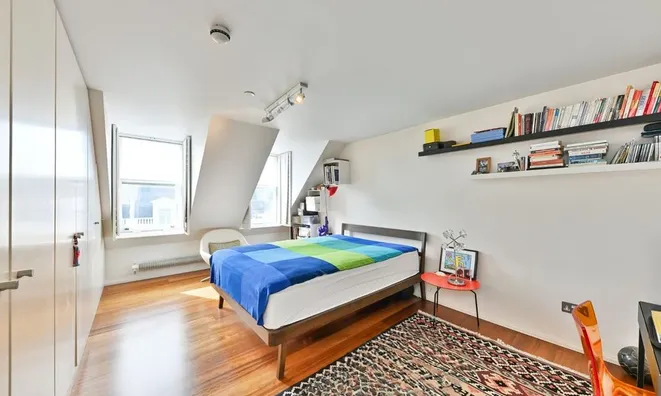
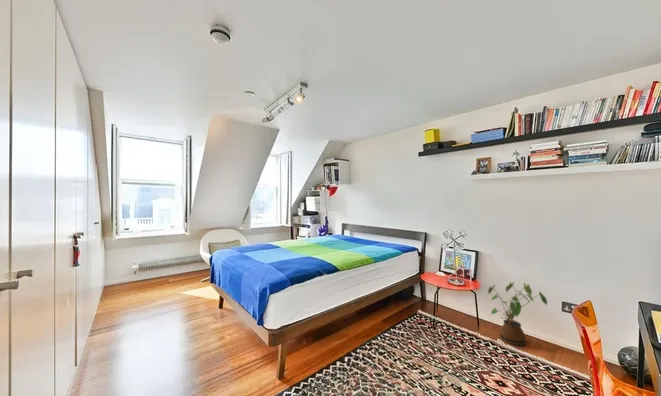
+ house plant [487,281,548,346]
